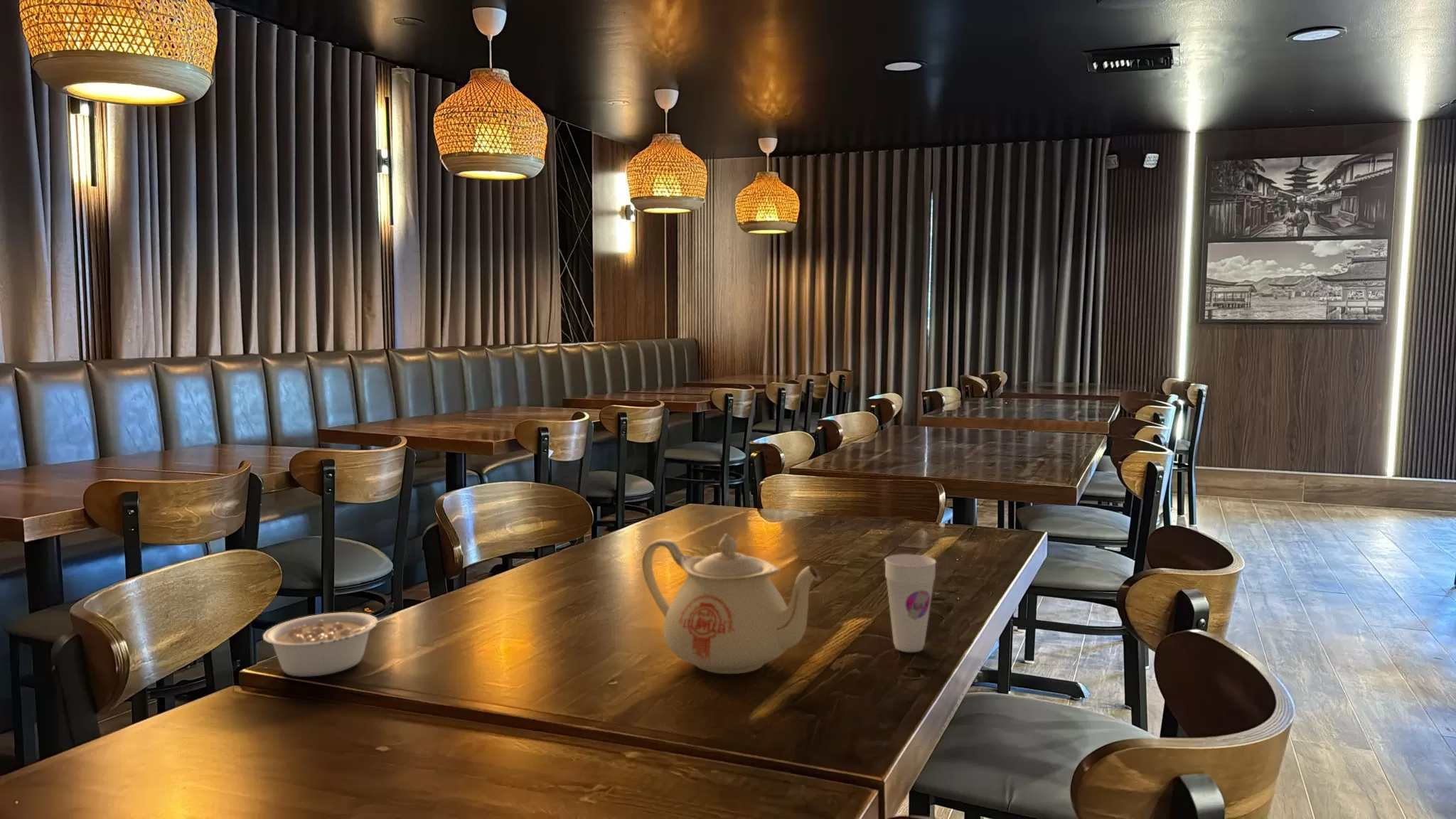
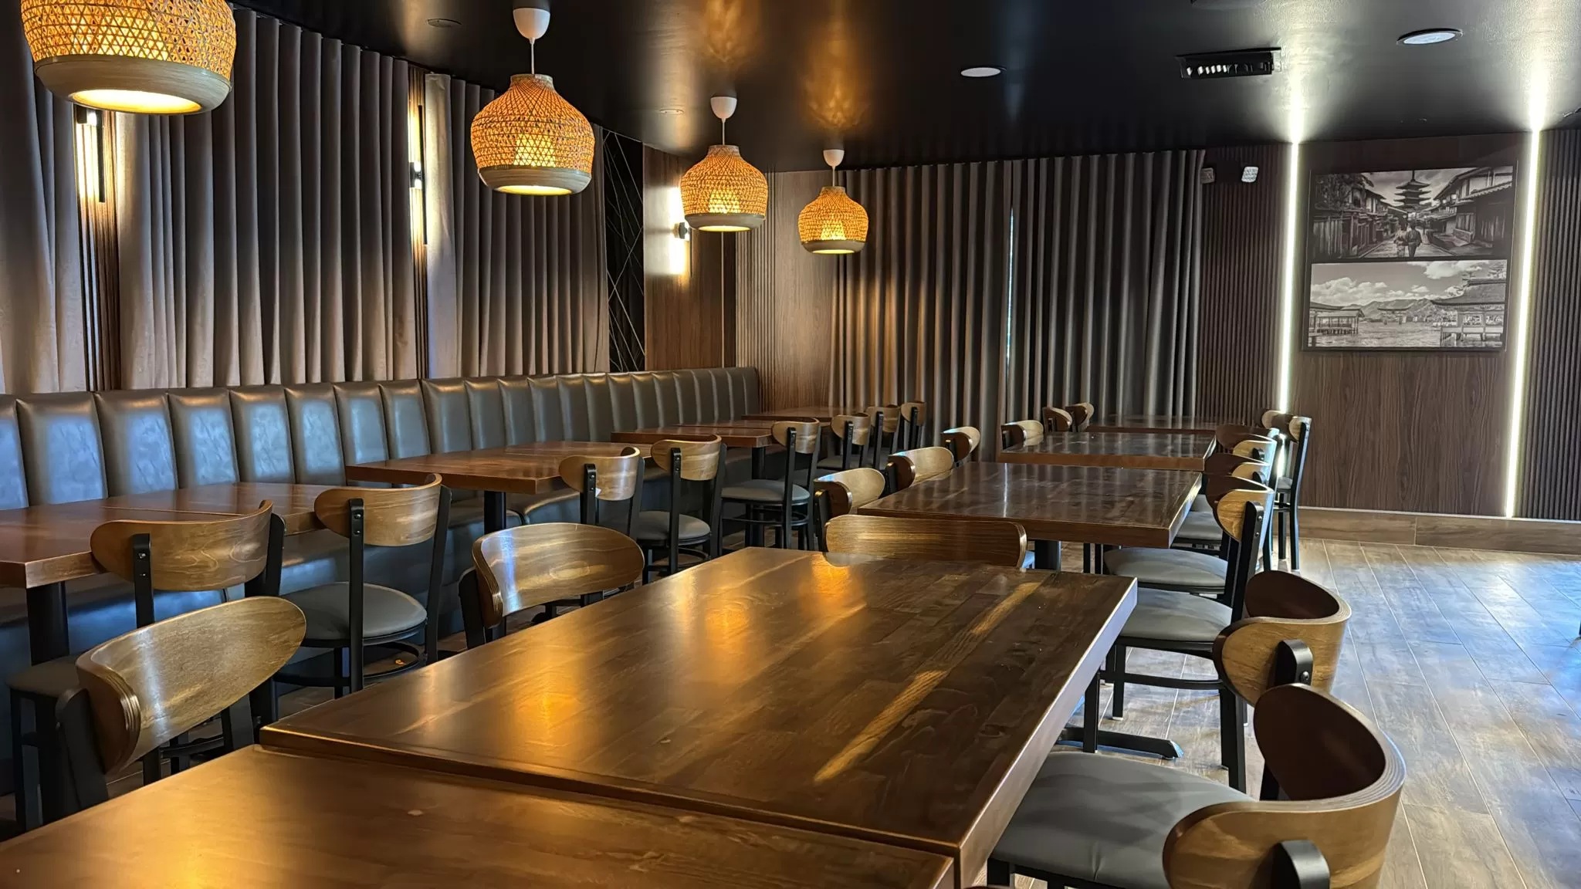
- teapot [641,532,822,675]
- legume [262,611,401,678]
- cup [884,554,937,653]
